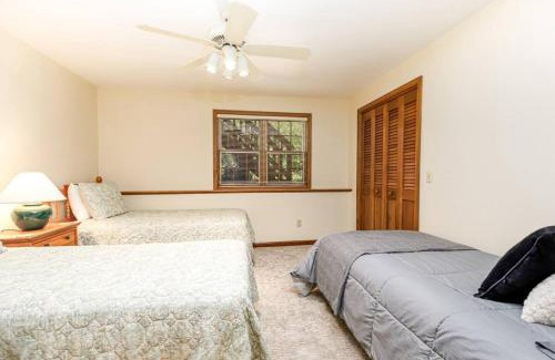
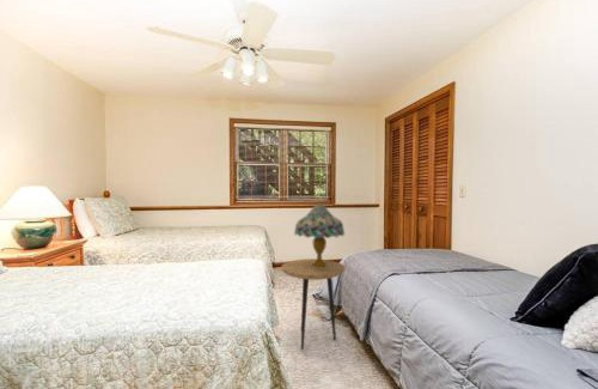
+ table lamp [293,199,346,268]
+ side table [280,259,346,351]
